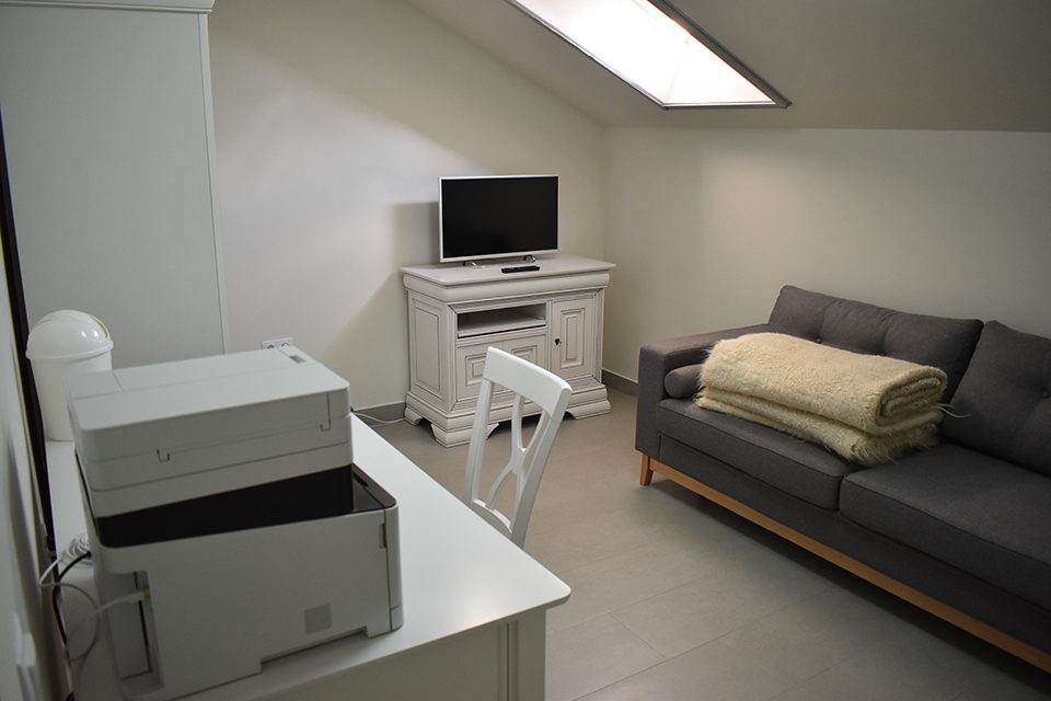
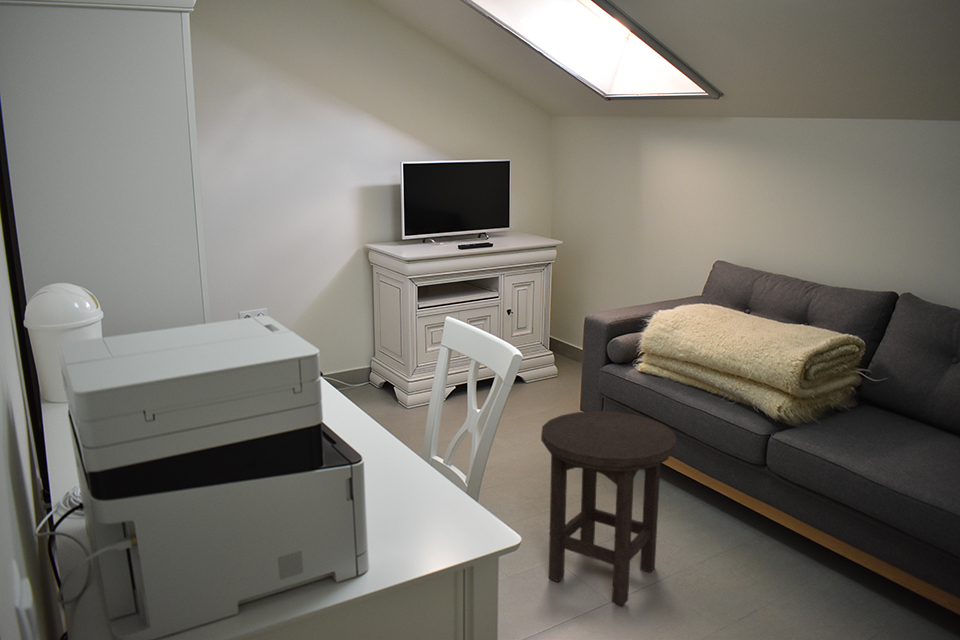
+ stool [540,410,678,606]
